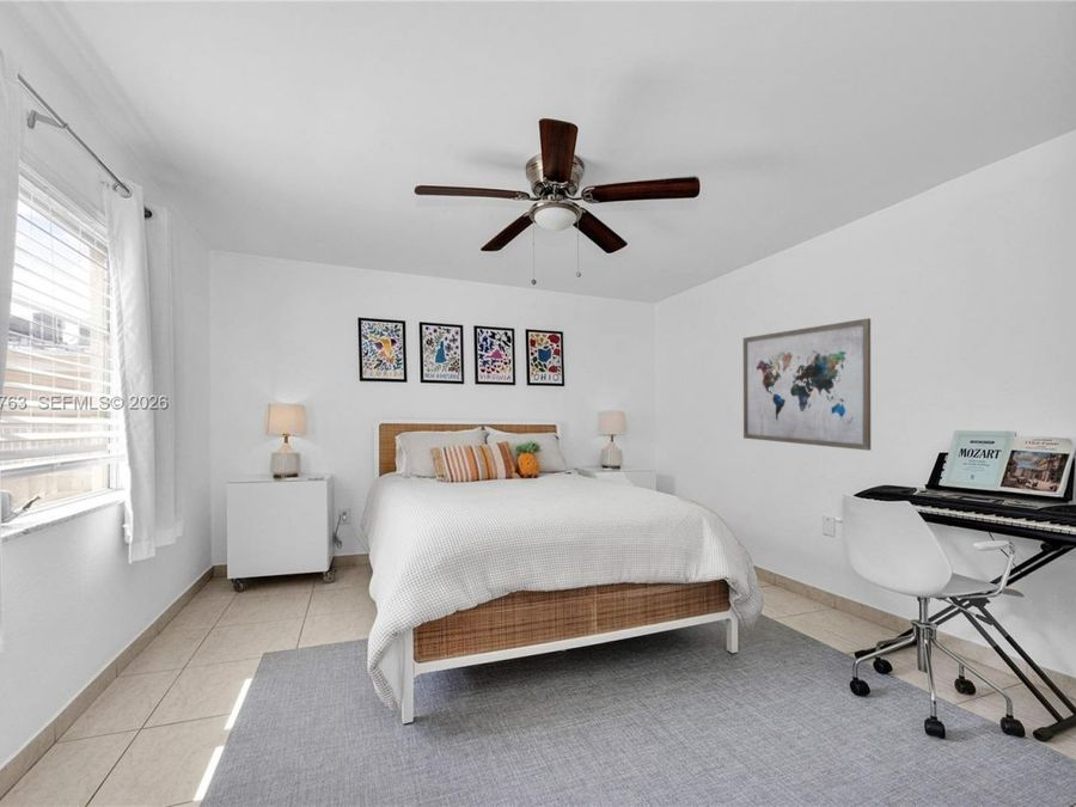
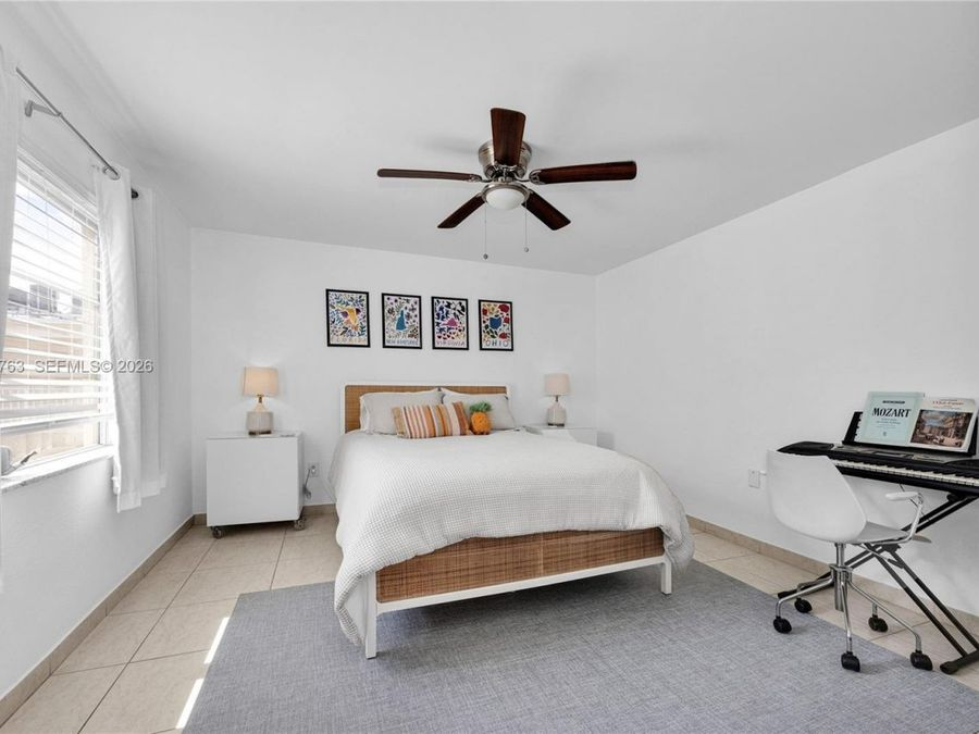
- wall art [742,317,872,452]
